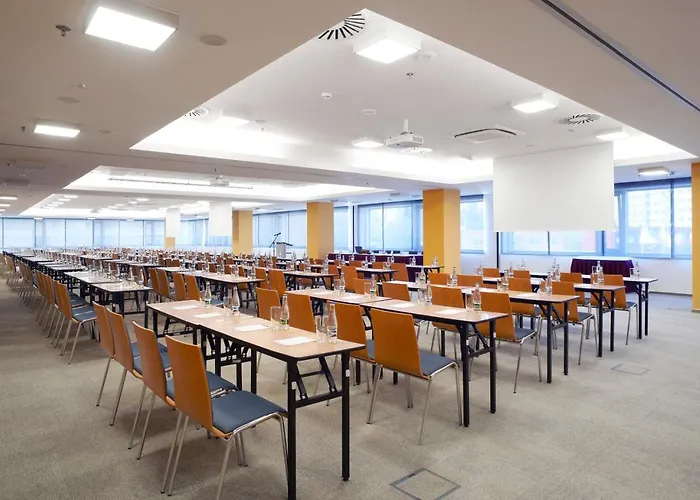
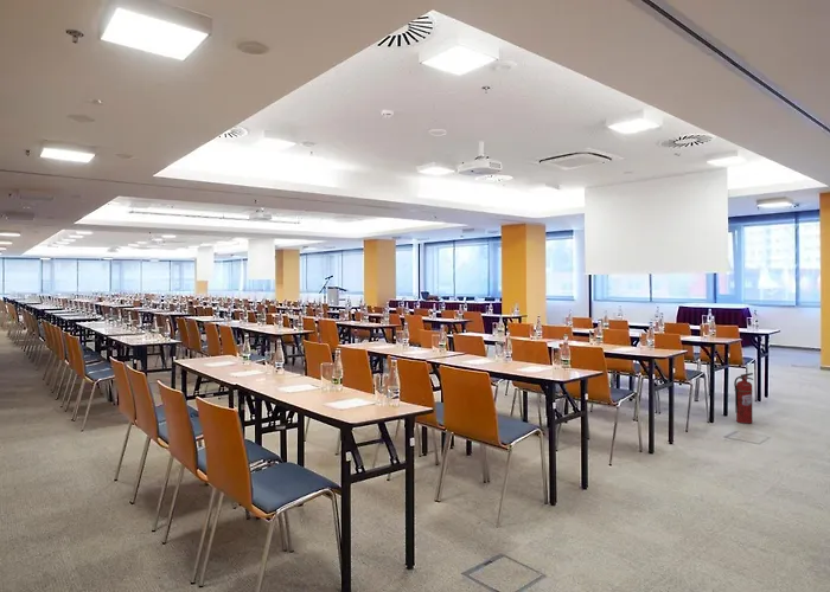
+ fire extinguisher [733,372,754,425]
